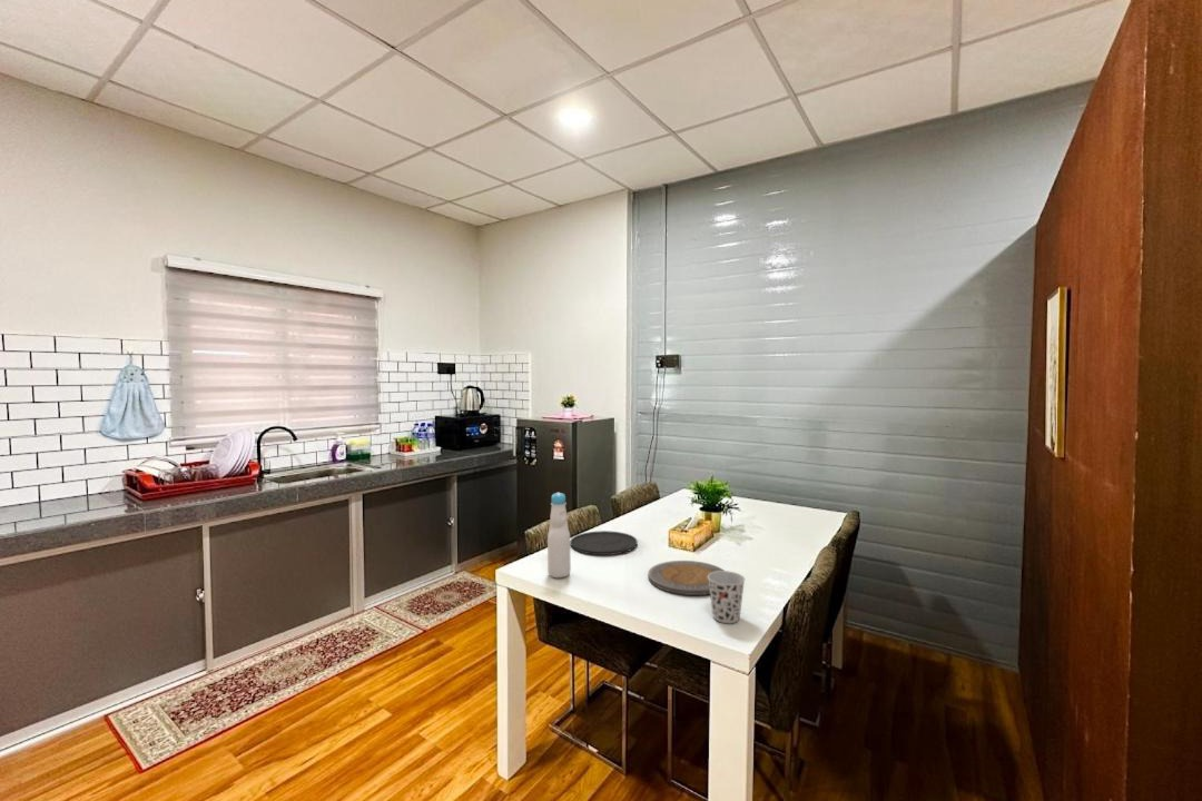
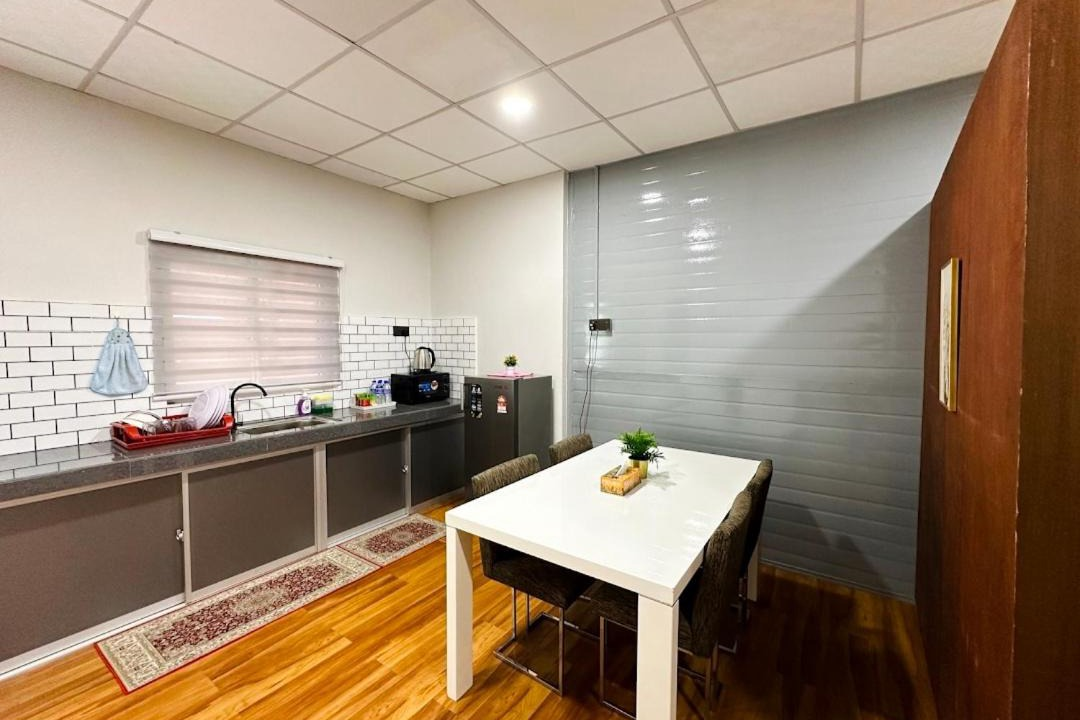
- plate [570,530,639,556]
- plate [647,560,726,596]
- bottle [546,492,572,580]
- cup [708,570,746,624]
